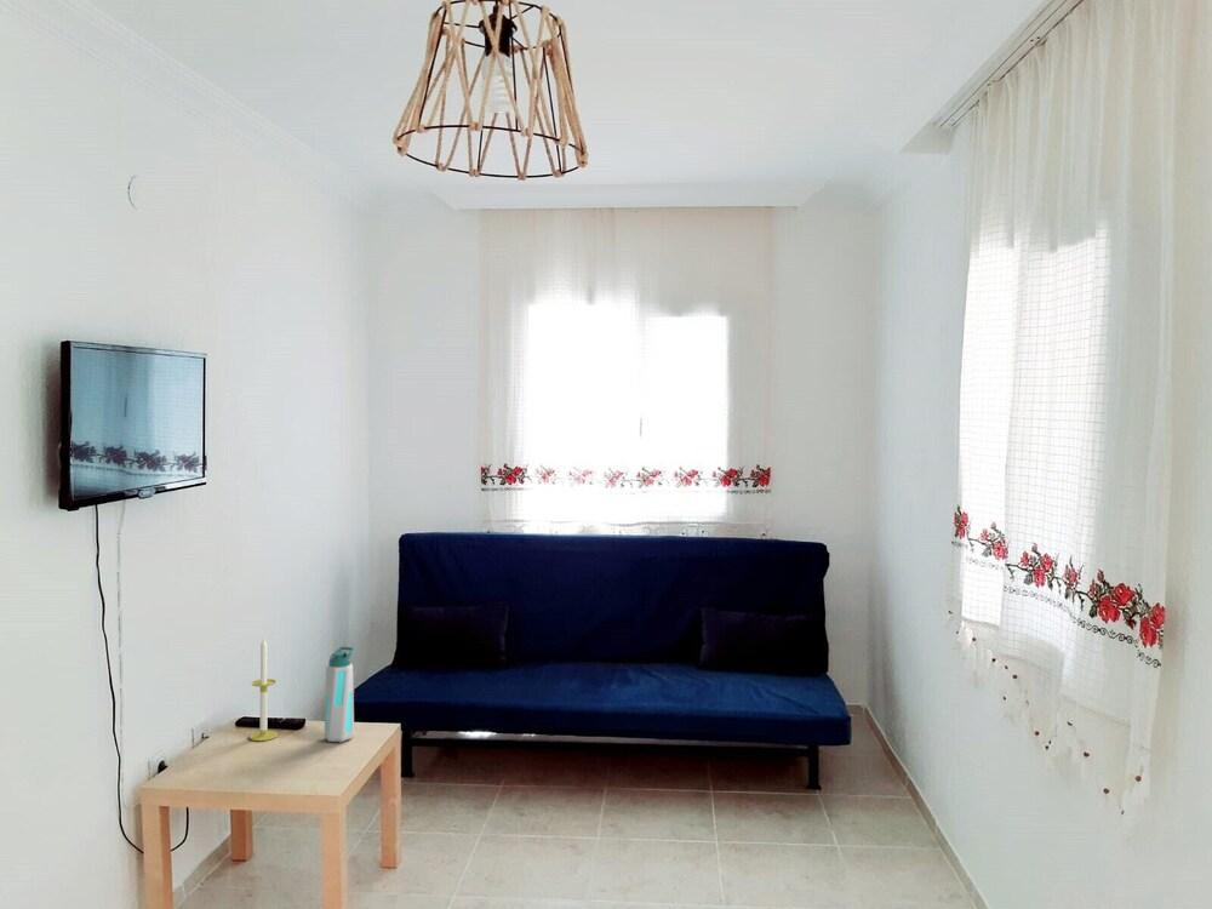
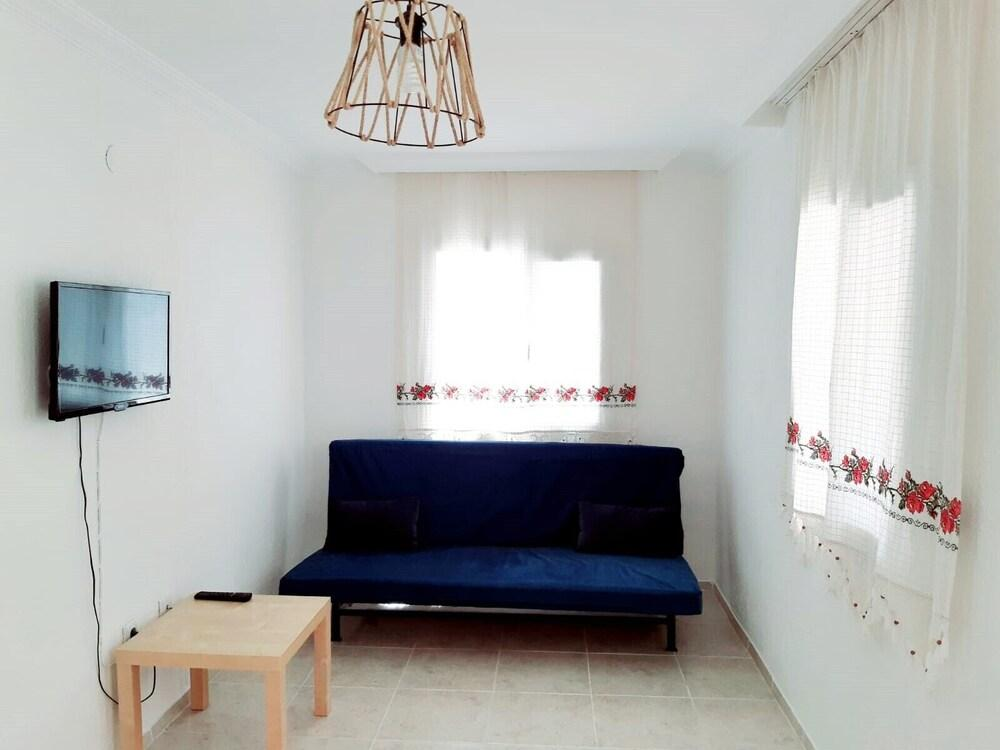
- water bottle [324,646,355,743]
- candle [248,638,279,742]
